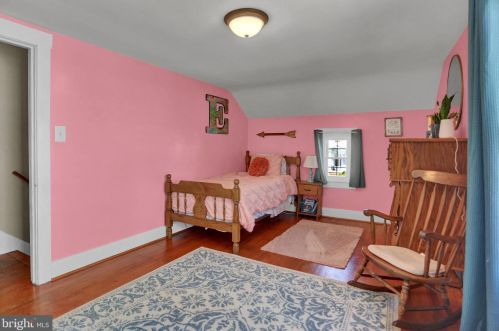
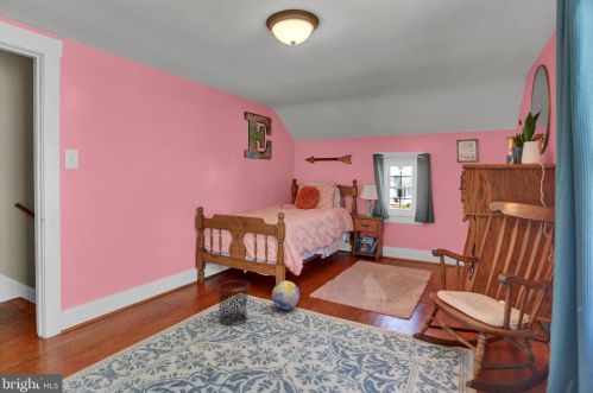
+ ball [271,280,301,311]
+ waste bin [215,280,251,327]
